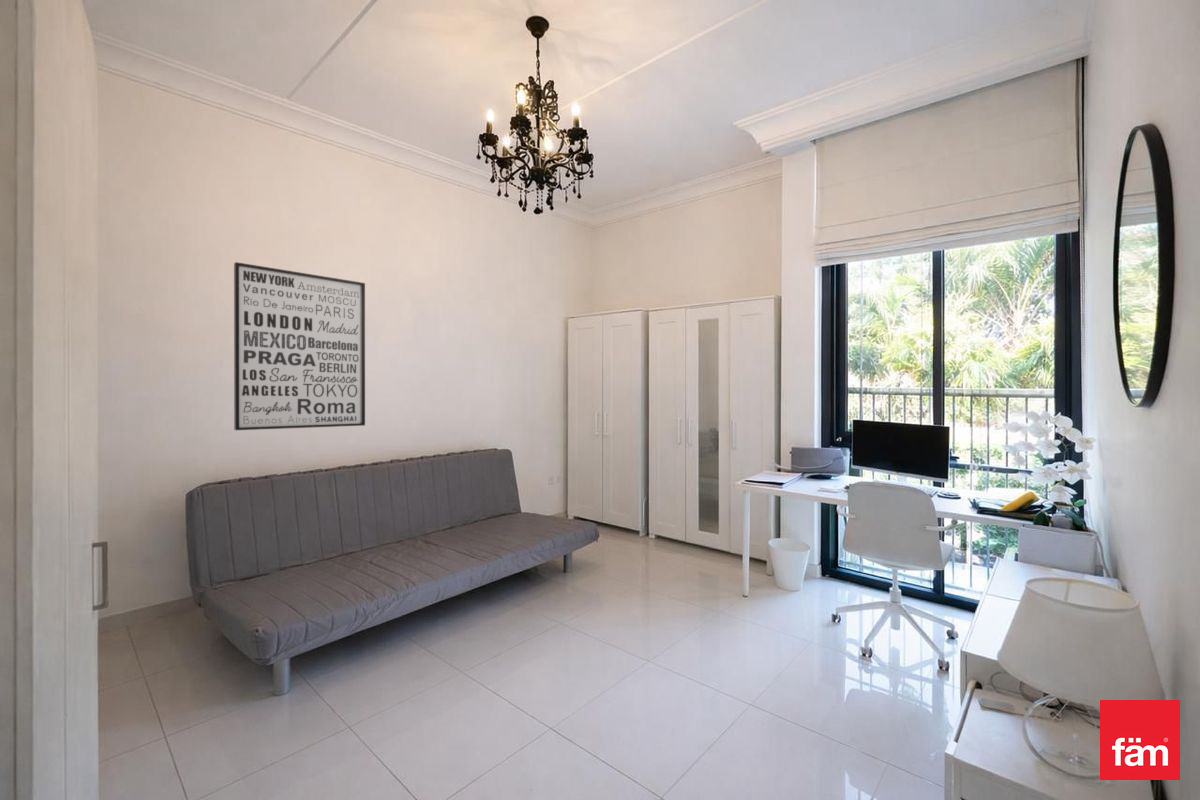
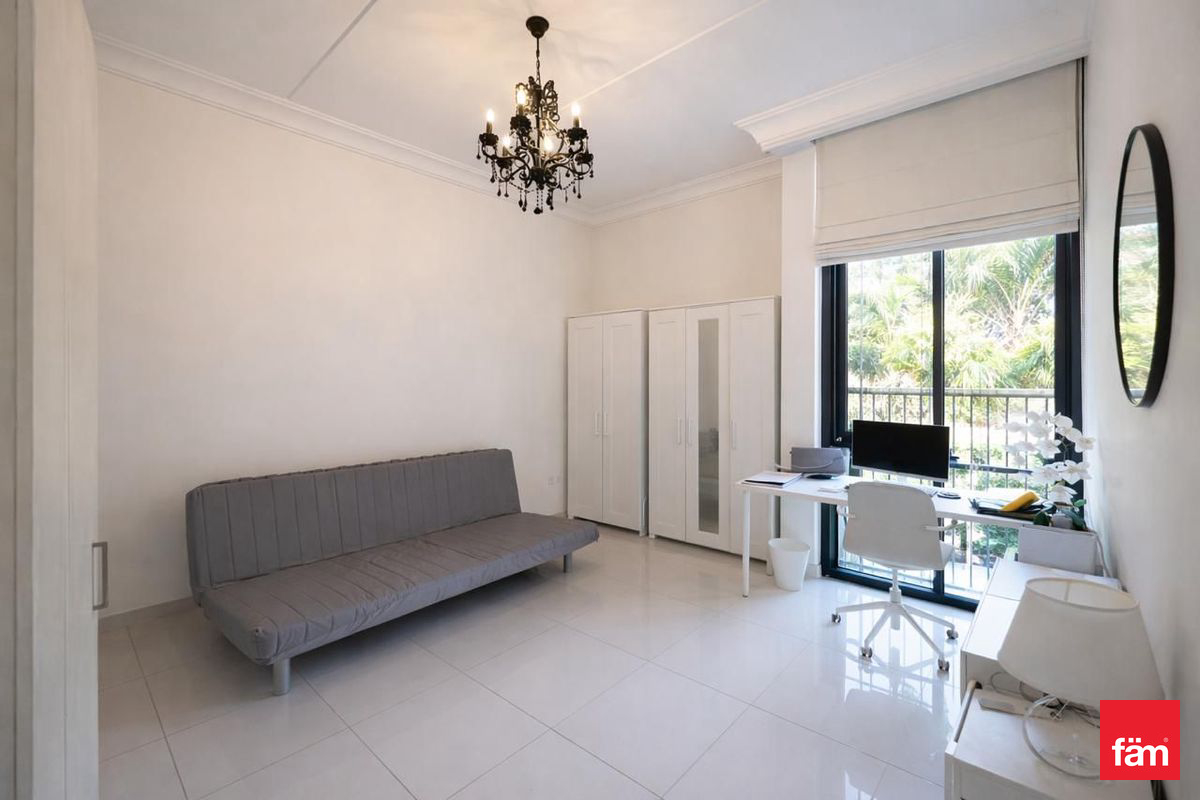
- wall art [233,261,366,431]
